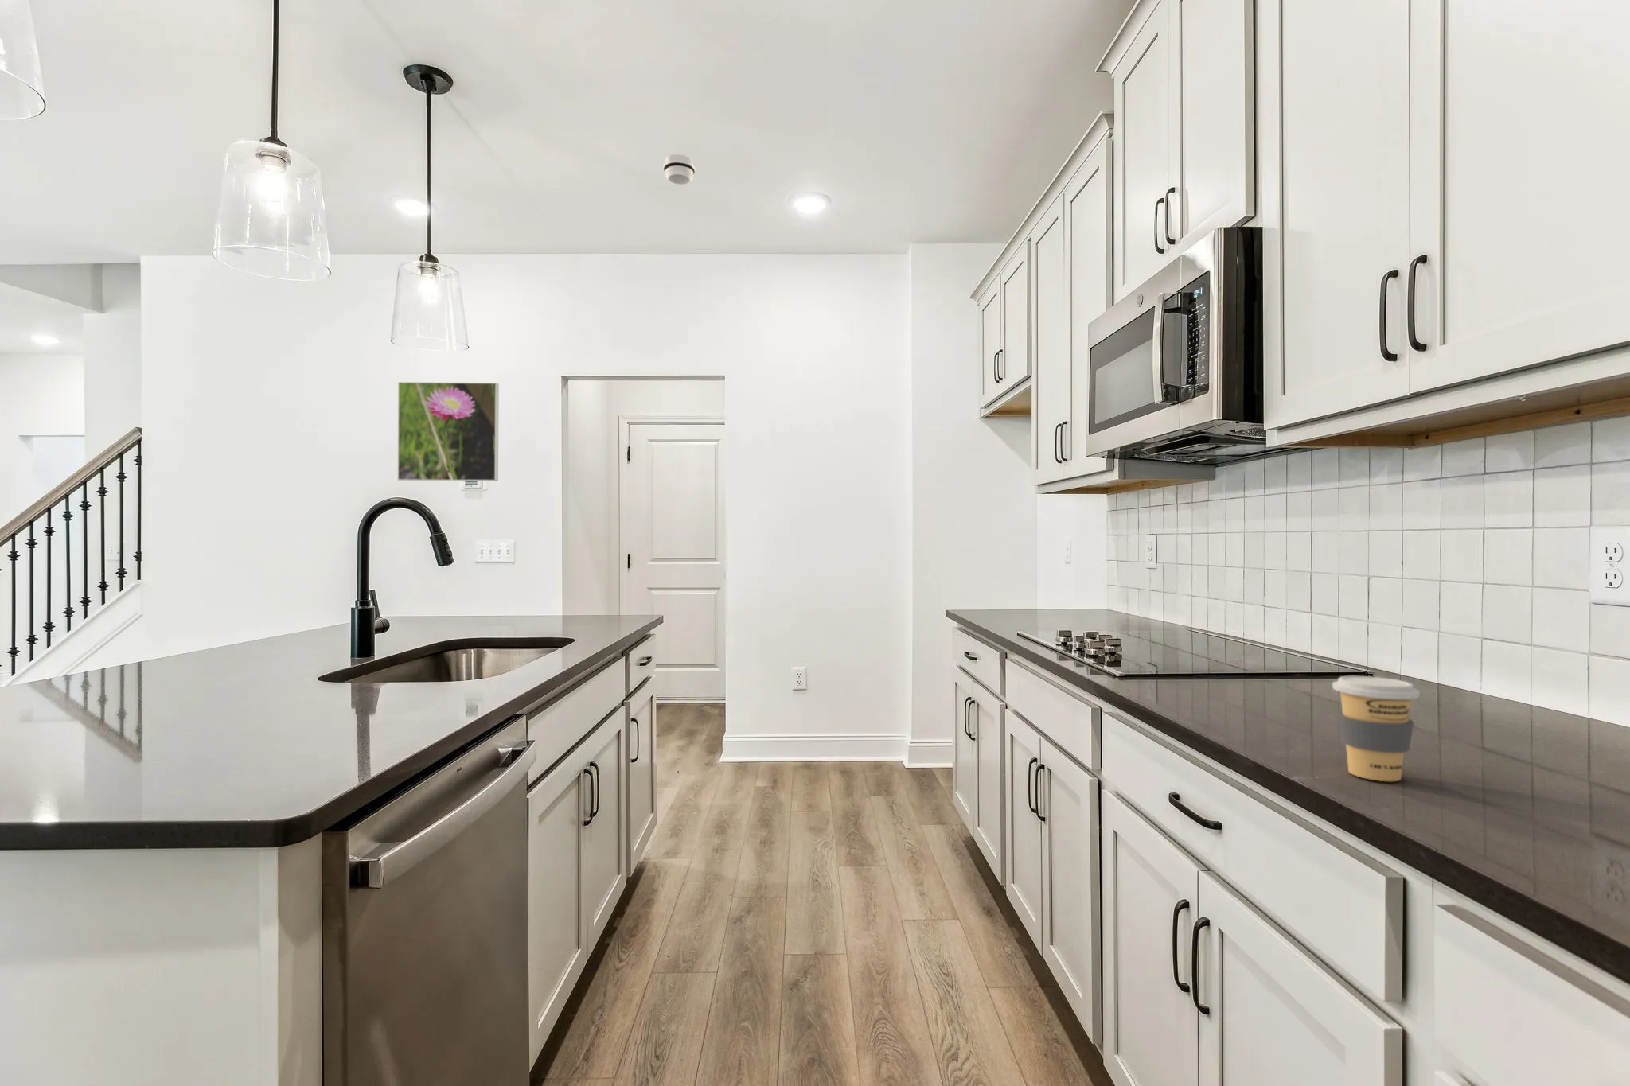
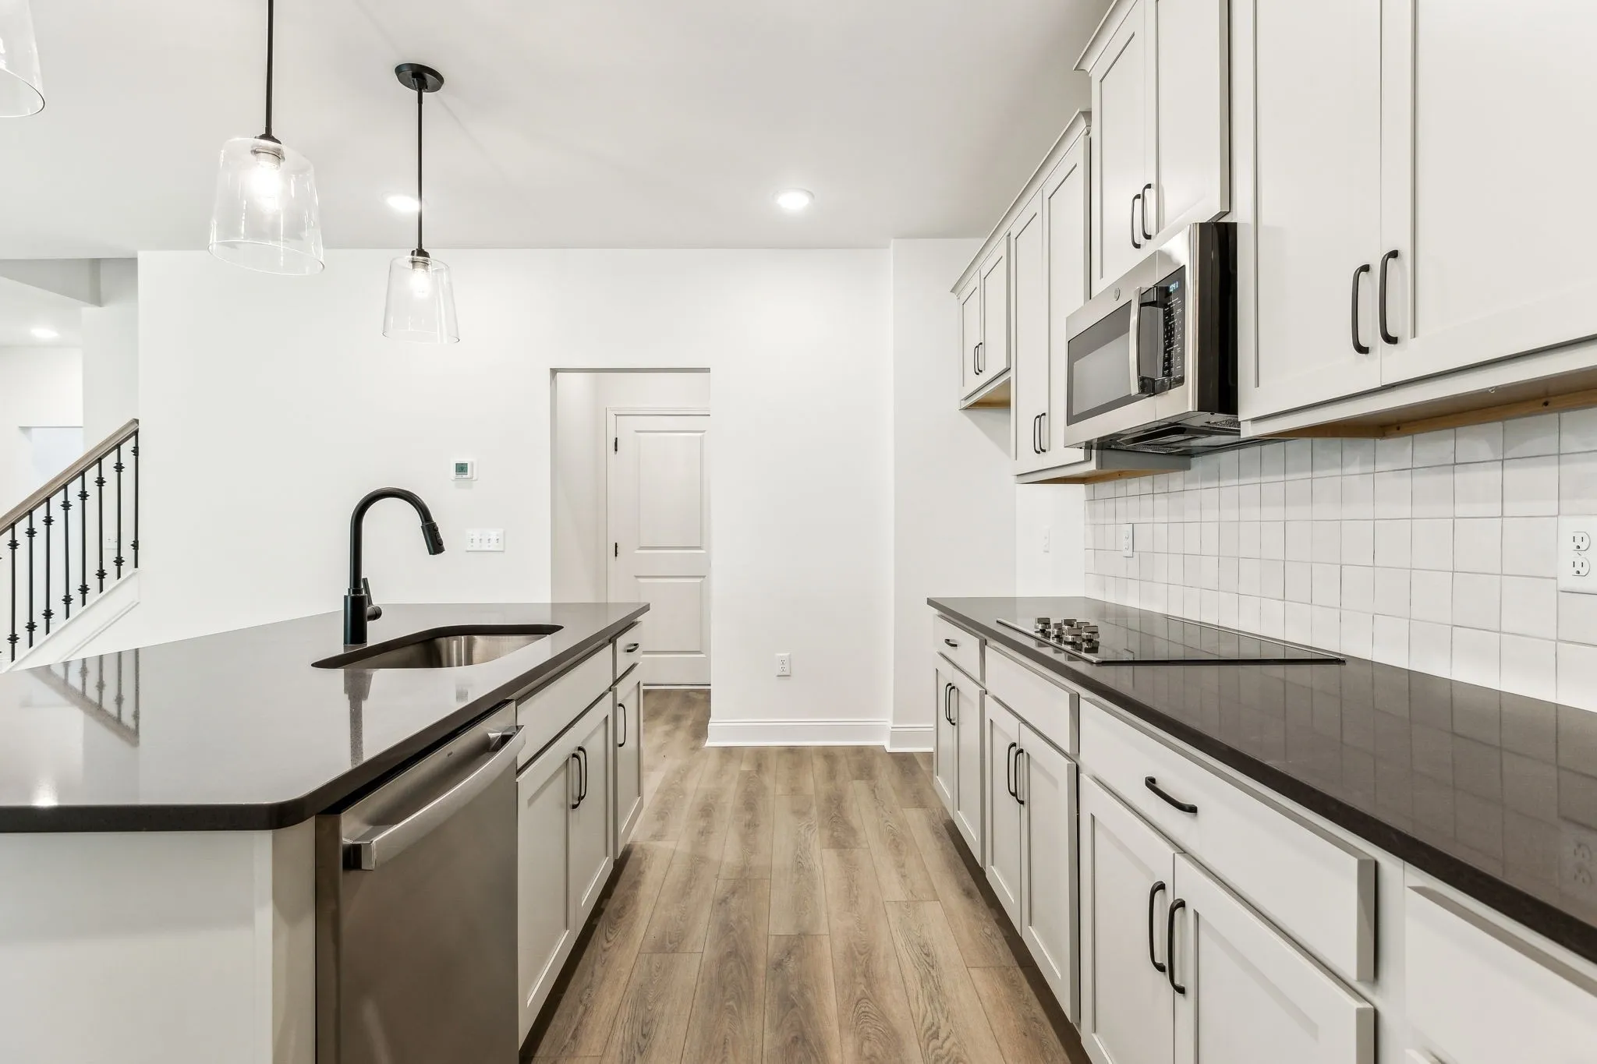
- smoke detector [663,154,696,185]
- coffee cup [1332,675,1420,782]
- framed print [398,381,499,482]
